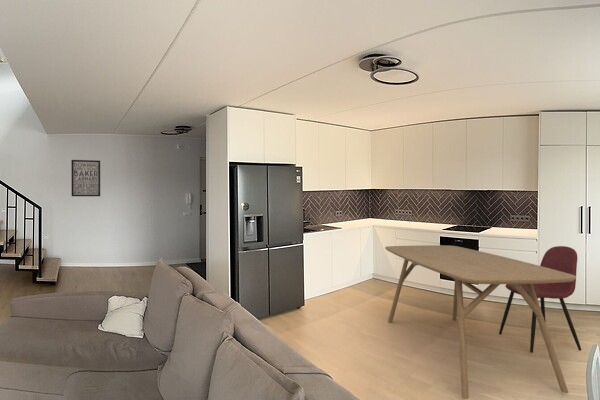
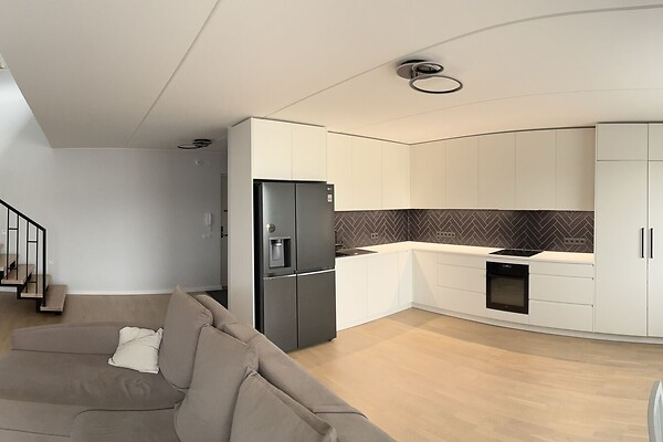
- dining chair [498,245,582,354]
- dining table [384,244,577,400]
- wall art [70,159,101,197]
